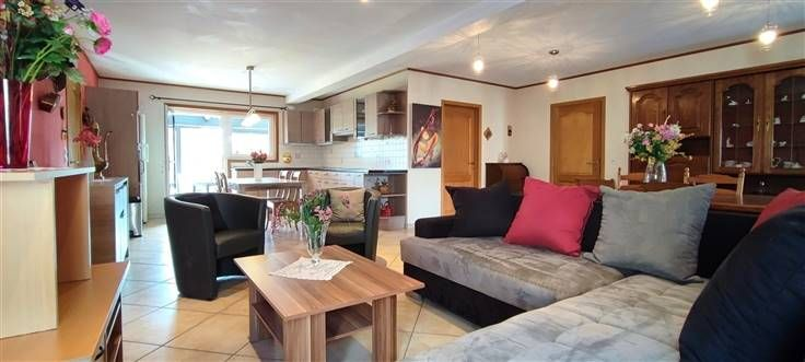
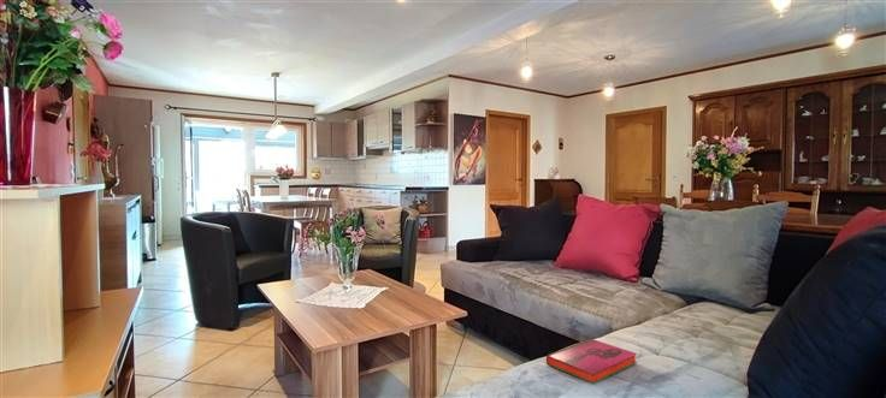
+ hardback book [545,338,638,385]
